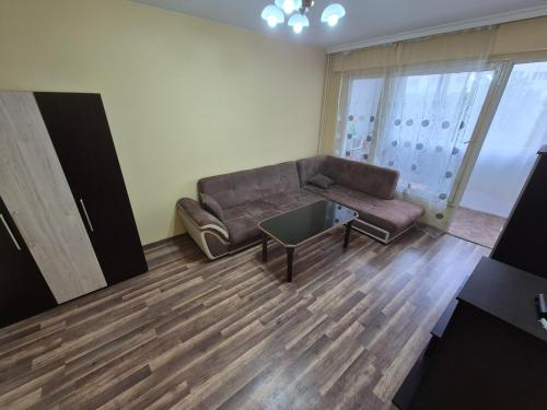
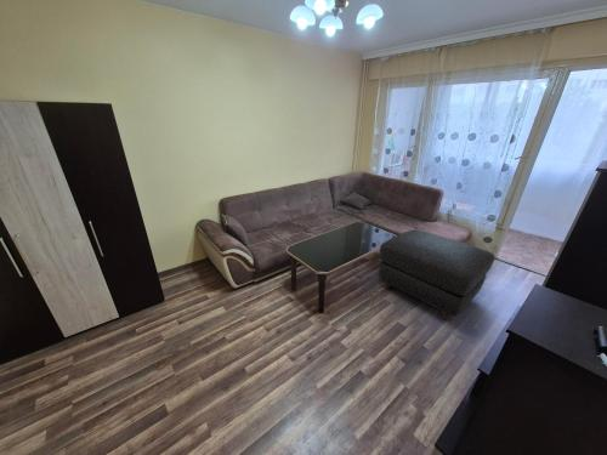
+ ottoman [378,228,495,322]
